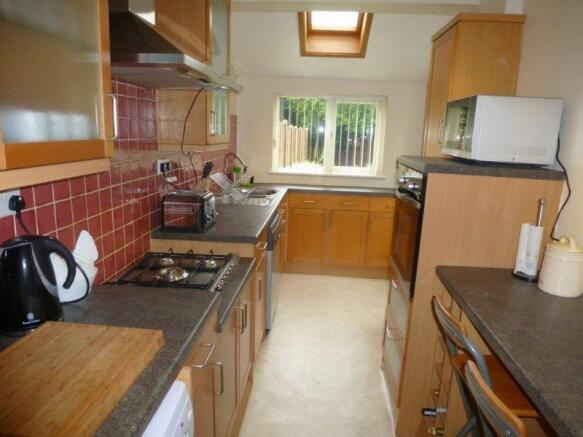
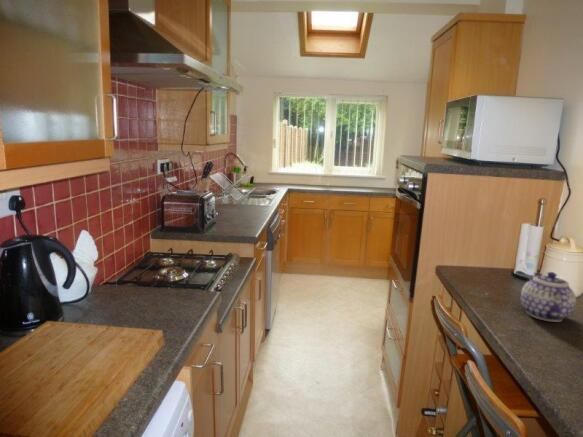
+ teapot [520,271,577,323]
